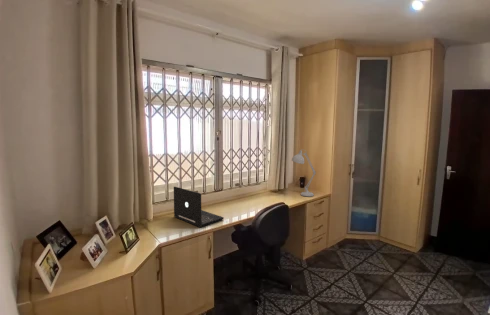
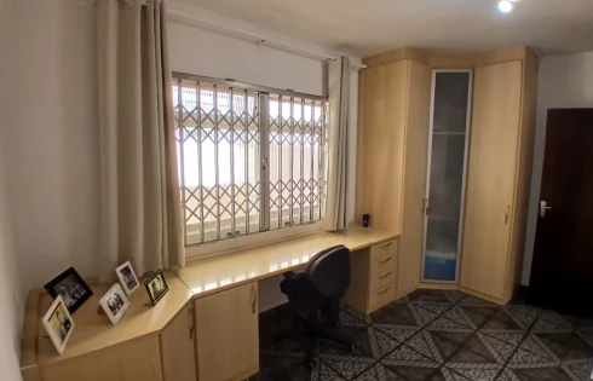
- desk lamp [291,148,317,197]
- laptop [173,186,225,228]
